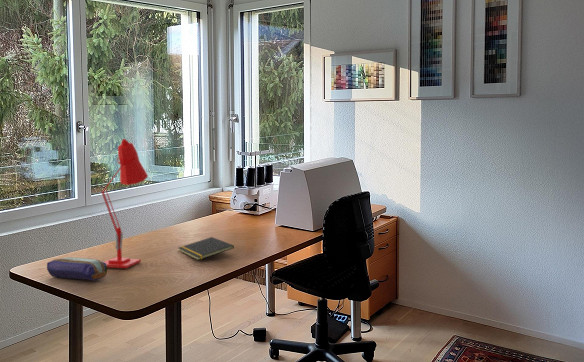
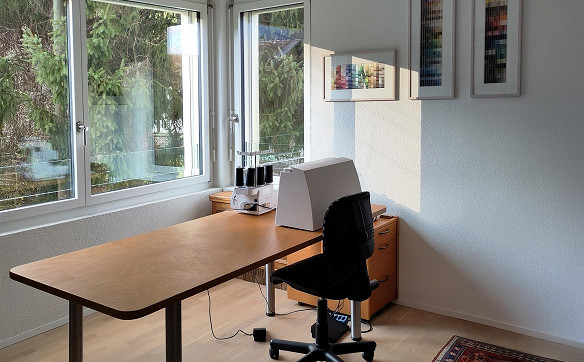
- notepad [178,236,235,261]
- pencil case [46,256,108,281]
- desk lamp [101,138,149,269]
